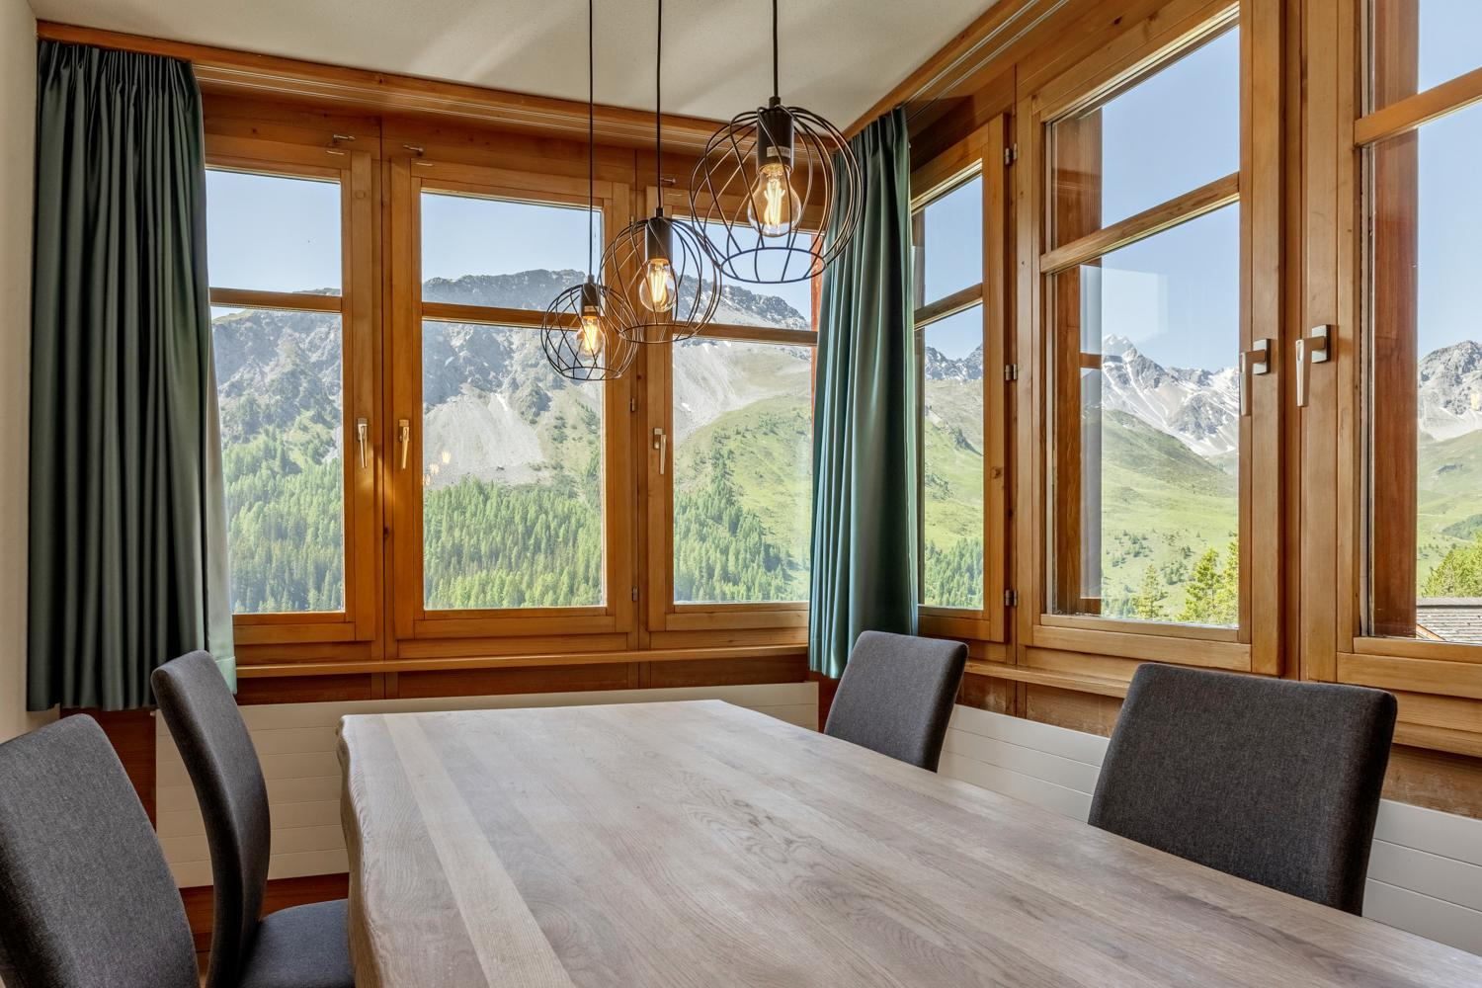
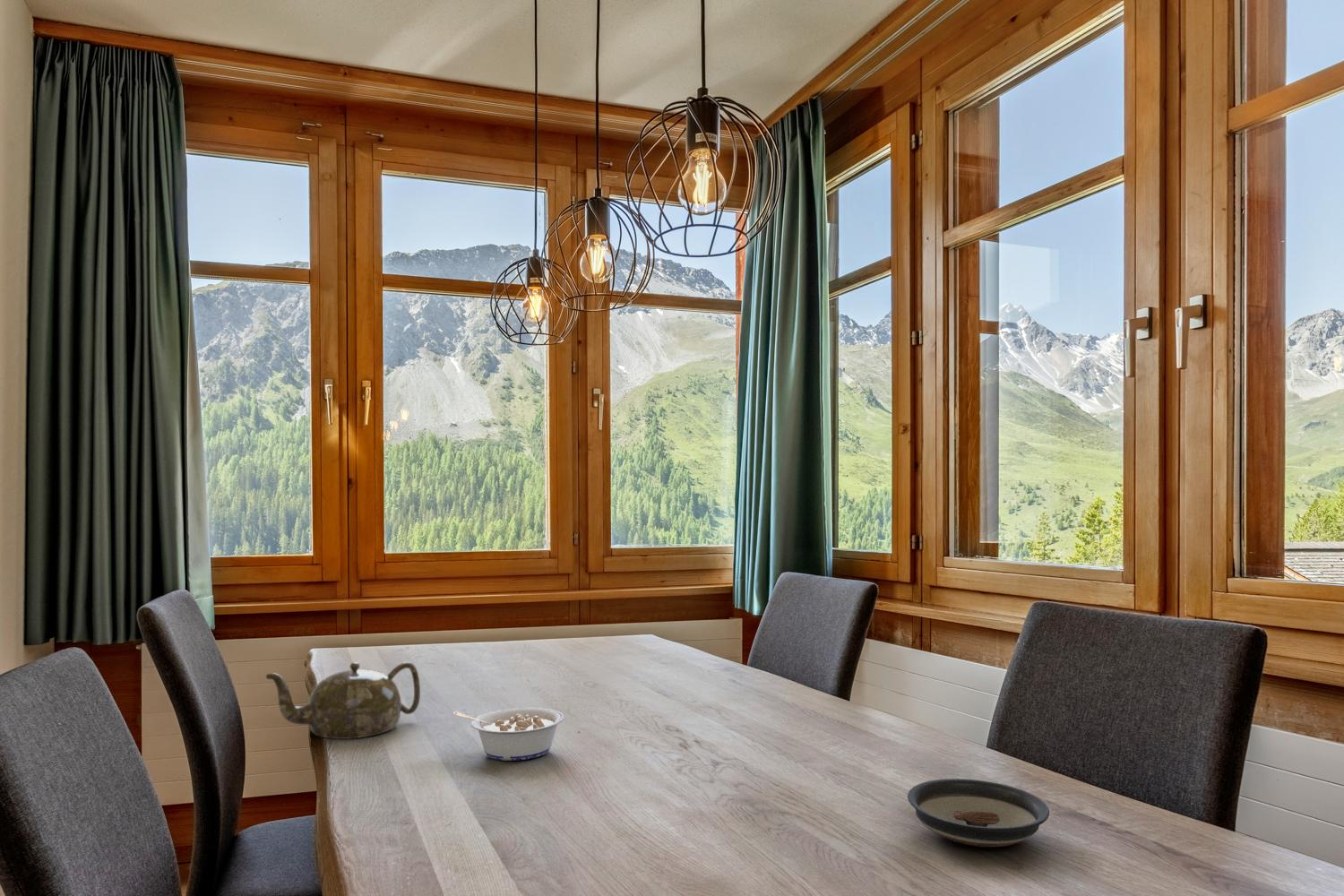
+ saucer [907,778,1050,848]
+ legume [452,707,564,762]
+ teapot [265,661,421,740]
